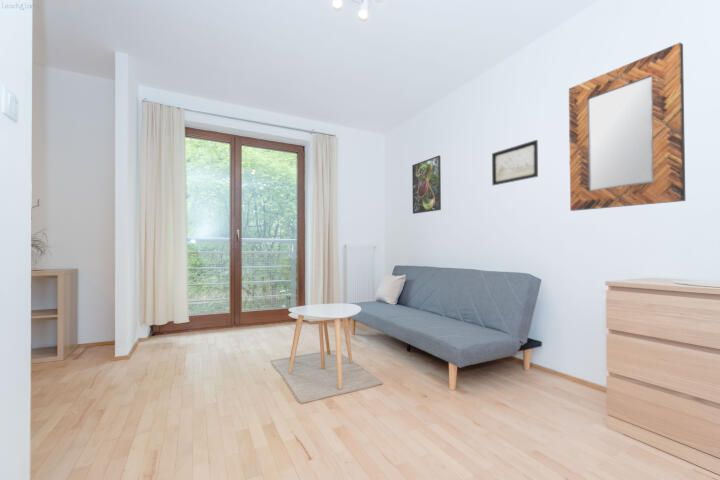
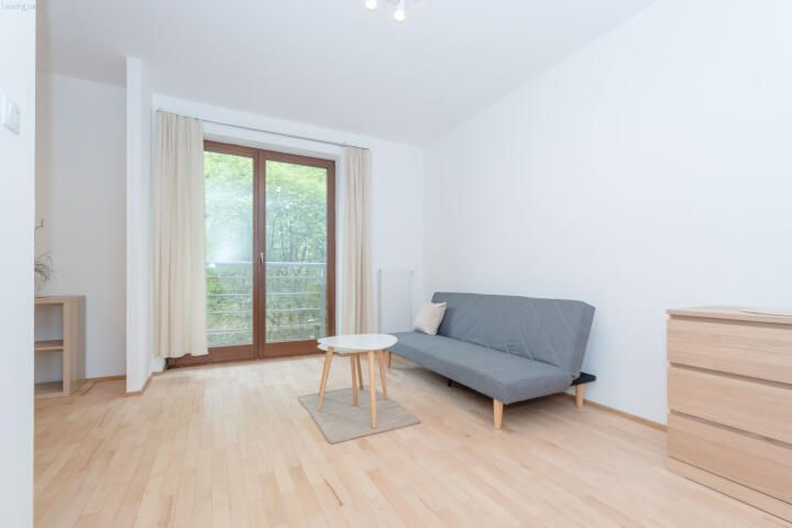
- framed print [411,154,442,215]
- home mirror [568,42,686,212]
- wall art [491,139,539,187]
